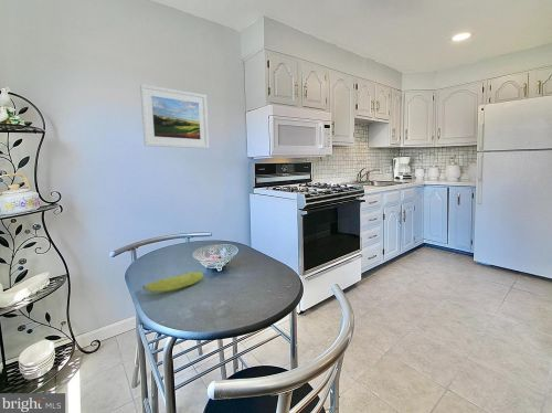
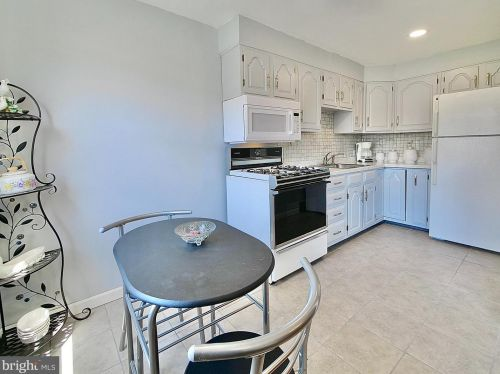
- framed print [139,83,210,149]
- fruit [141,271,204,293]
